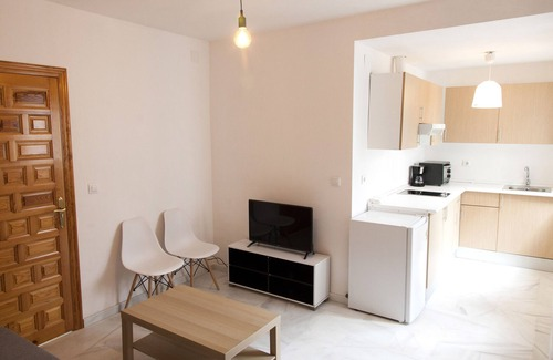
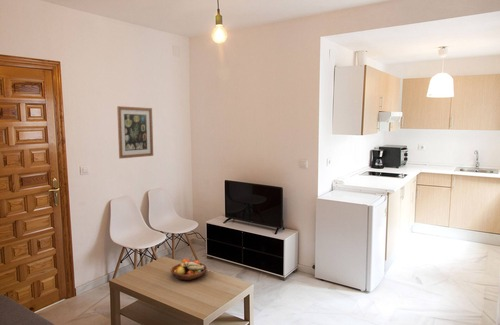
+ wall art [116,105,154,160]
+ fruit bowl [170,258,208,281]
